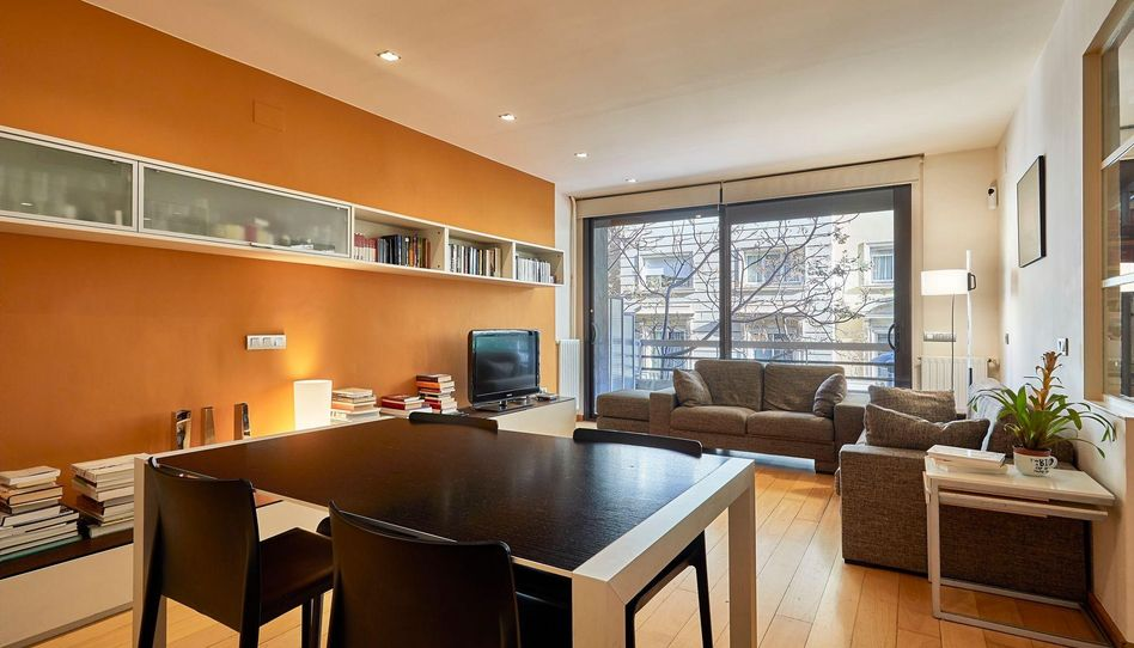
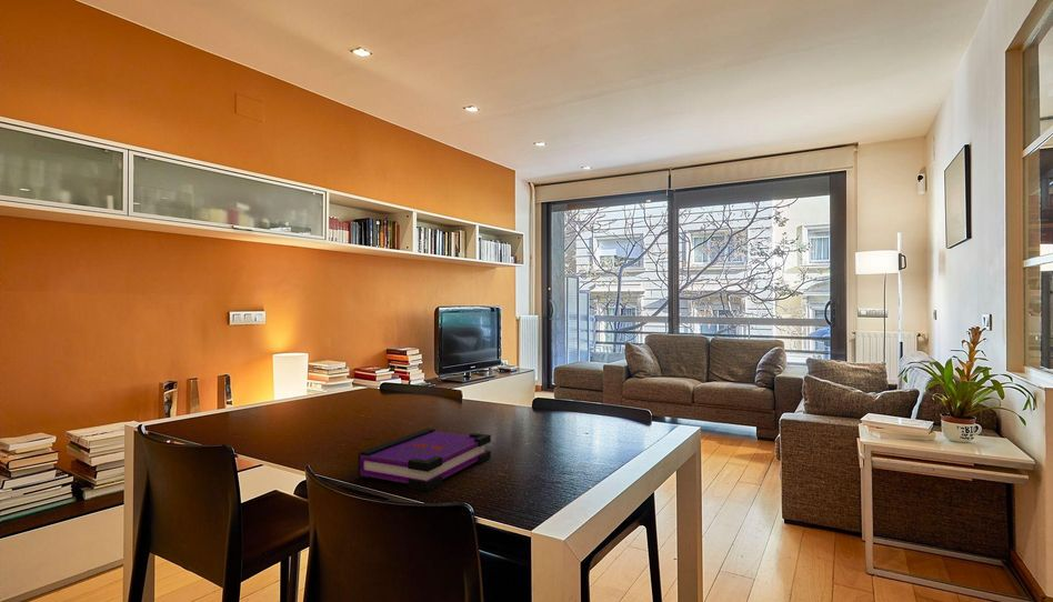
+ board game [357,428,492,492]
